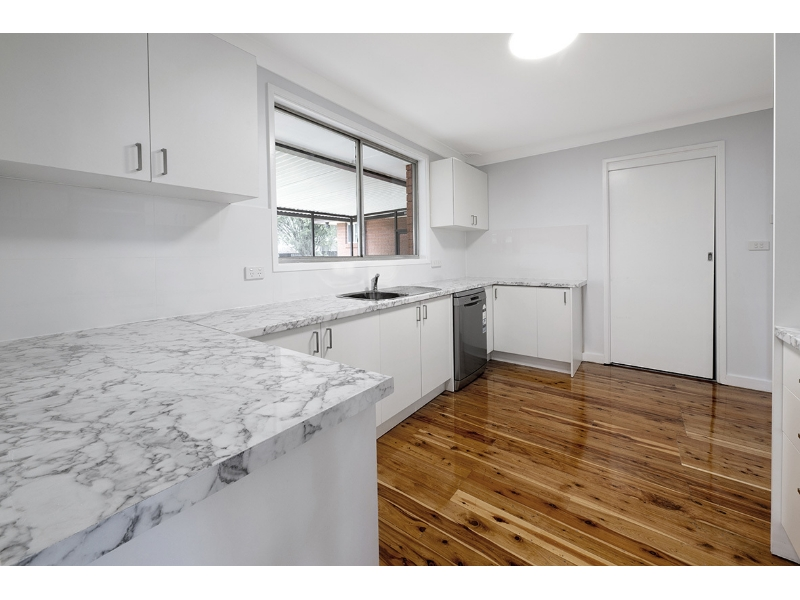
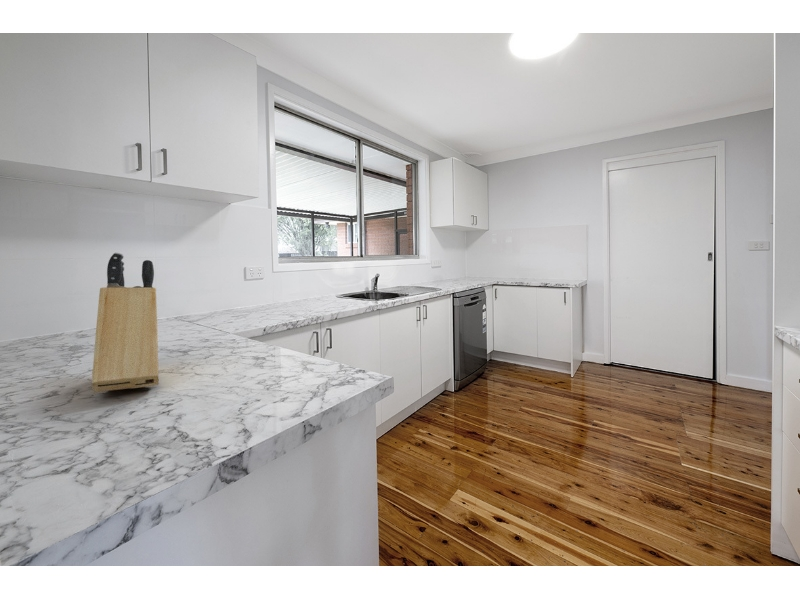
+ knife block [91,252,160,394]
